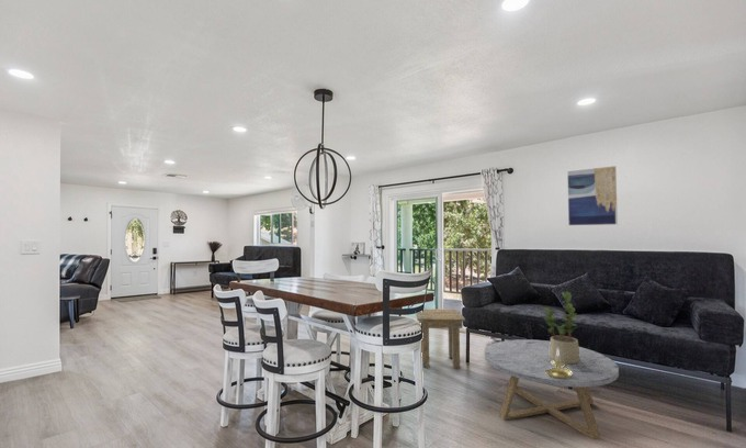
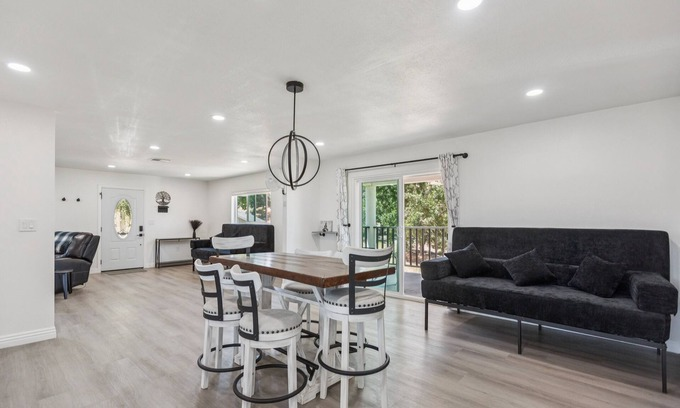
- coffee table [484,338,620,441]
- potted plant [538,291,580,363]
- candle holder [545,348,572,379]
- side table [415,307,466,369]
- wall art [566,165,619,226]
